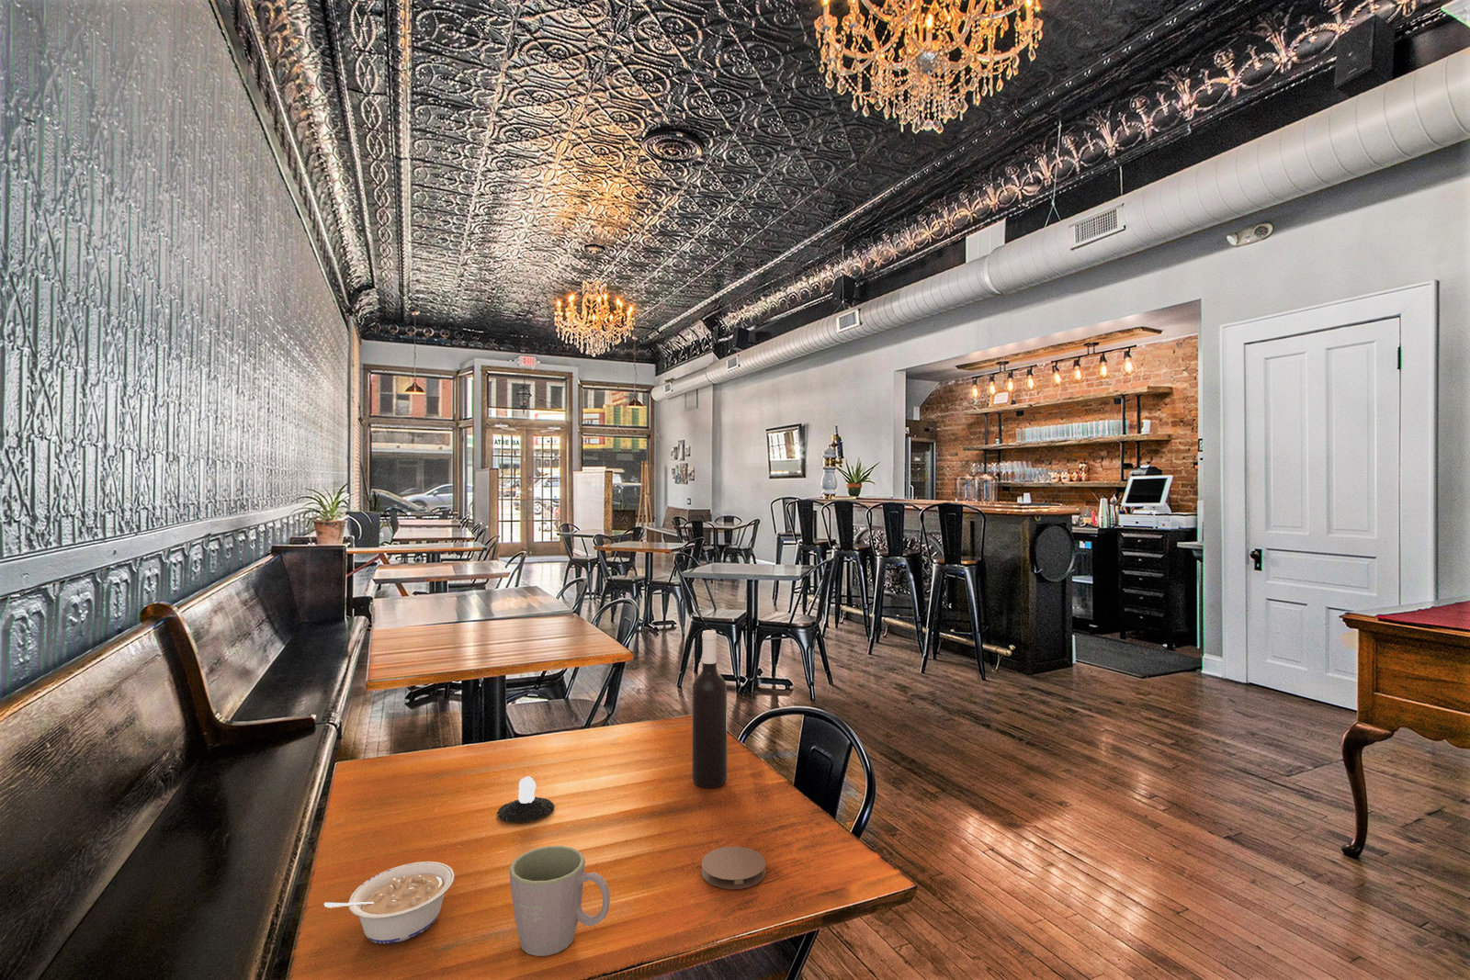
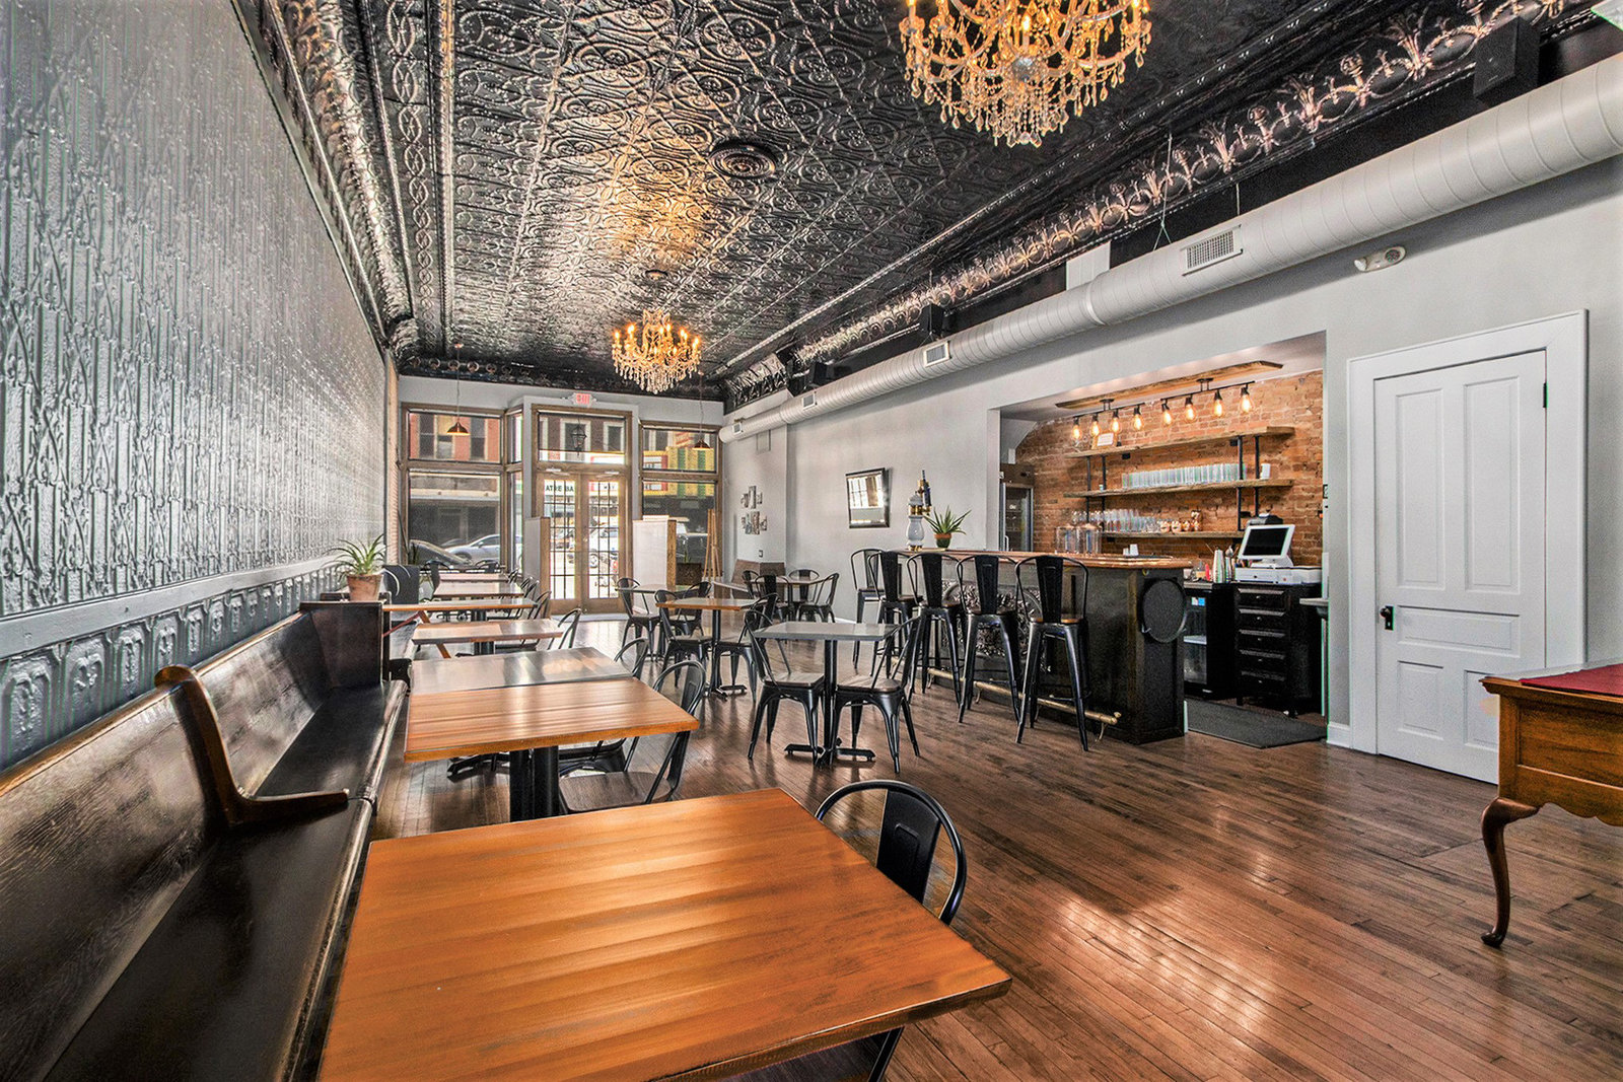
- legume [324,861,456,945]
- candle [497,775,556,824]
- mug [509,845,611,957]
- wine bottle [691,629,727,789]
- coaster [700,845,767,890]
